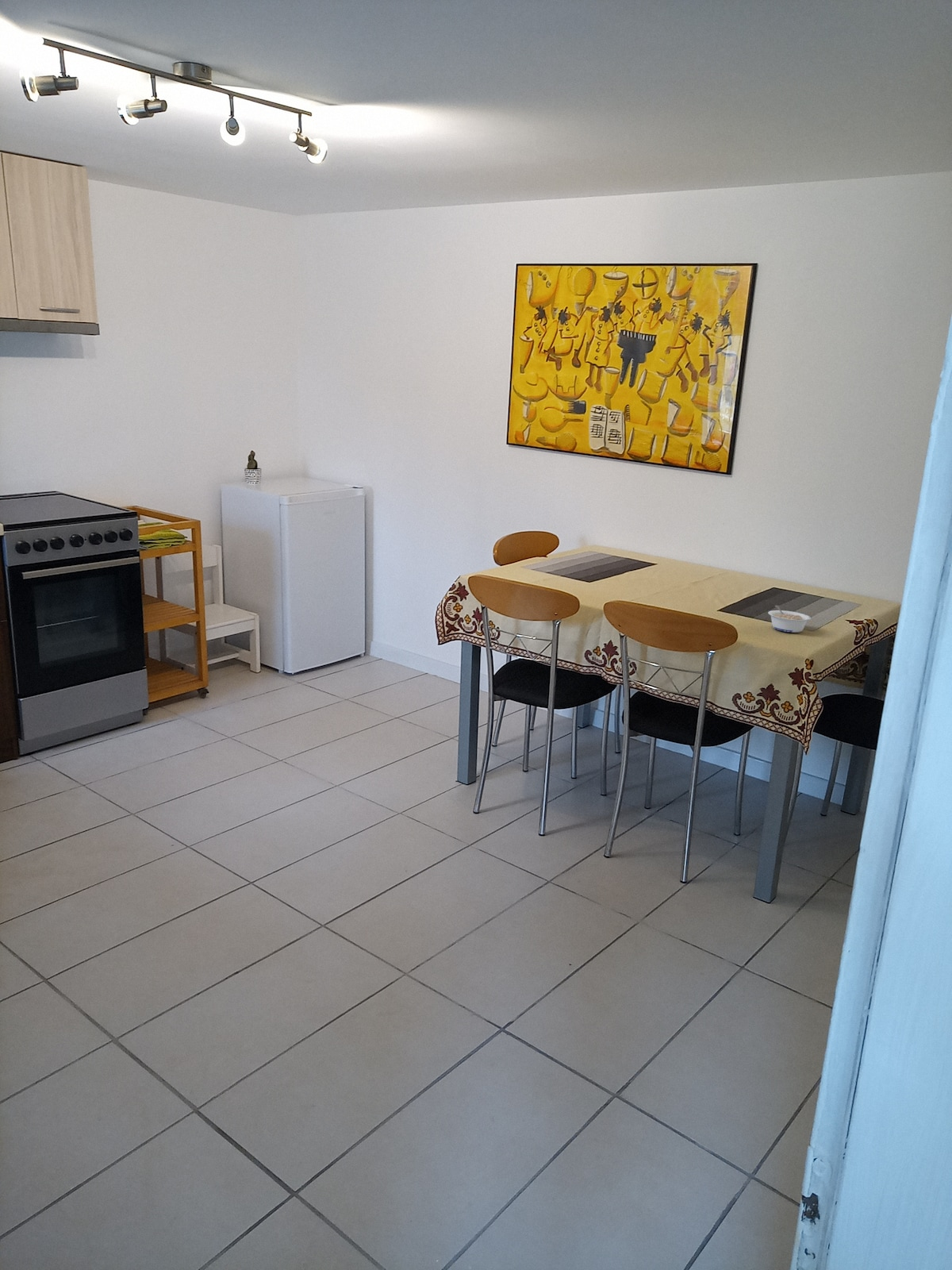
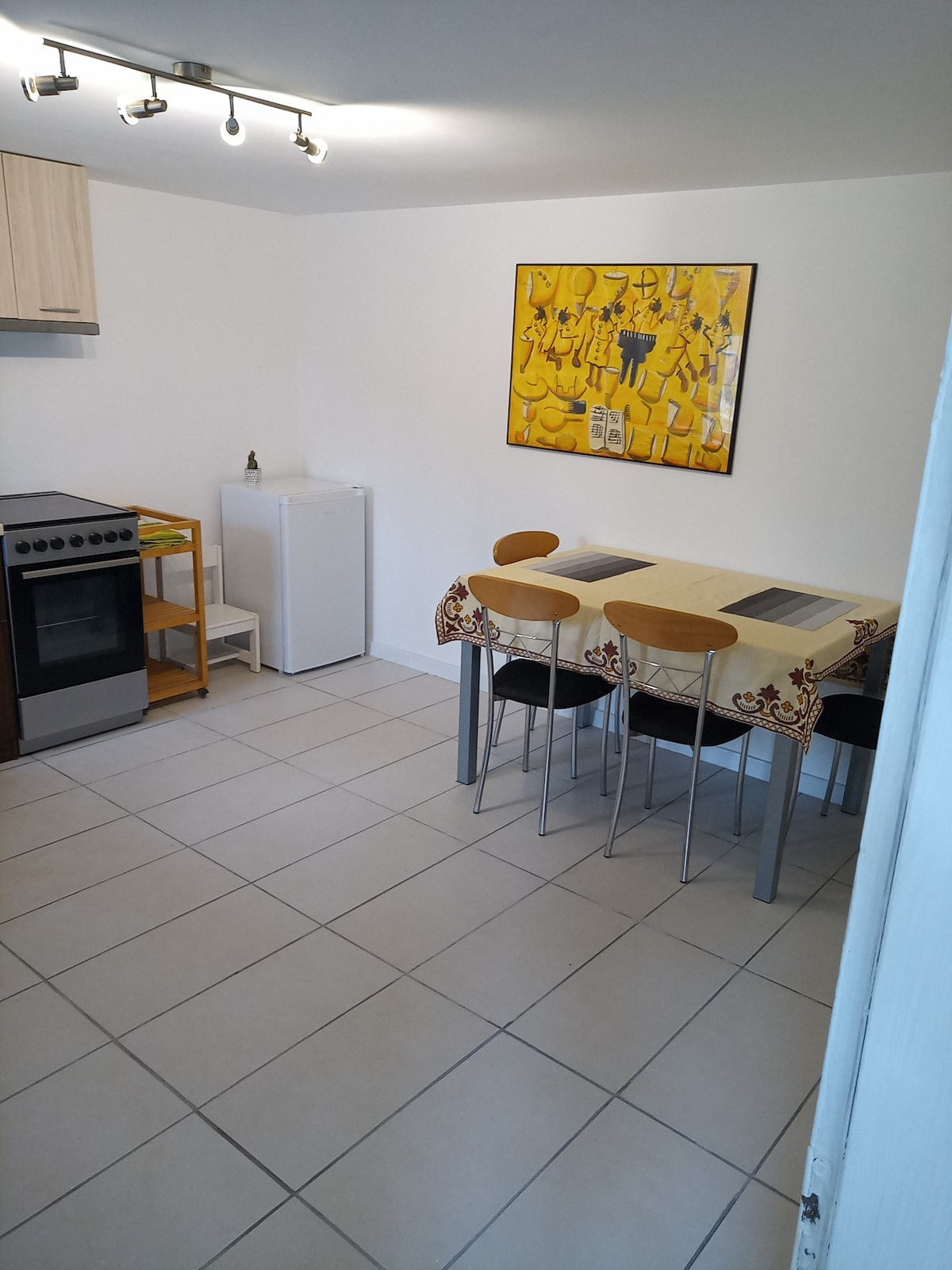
- legume [767,605,812,633]
